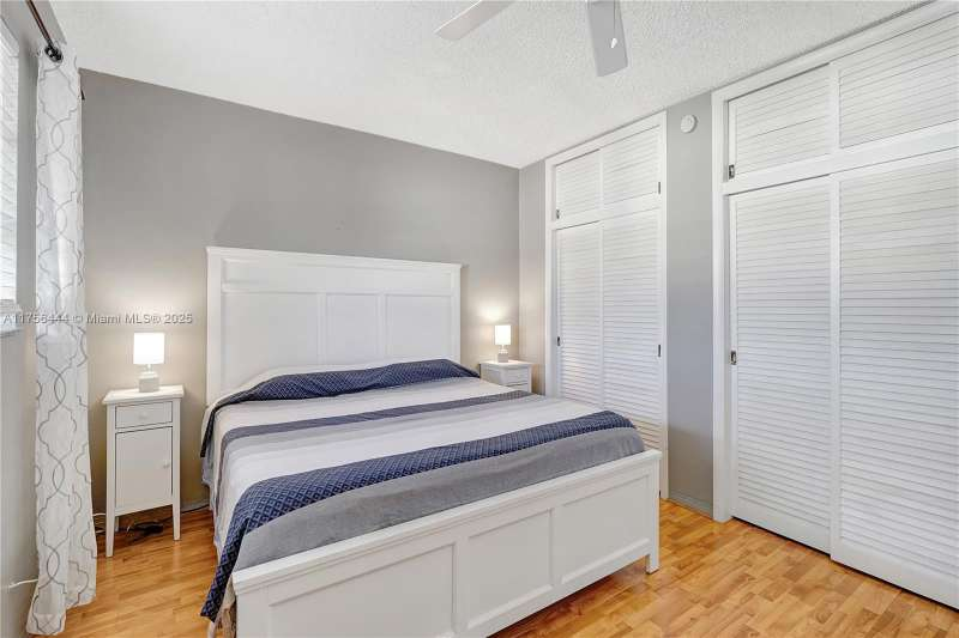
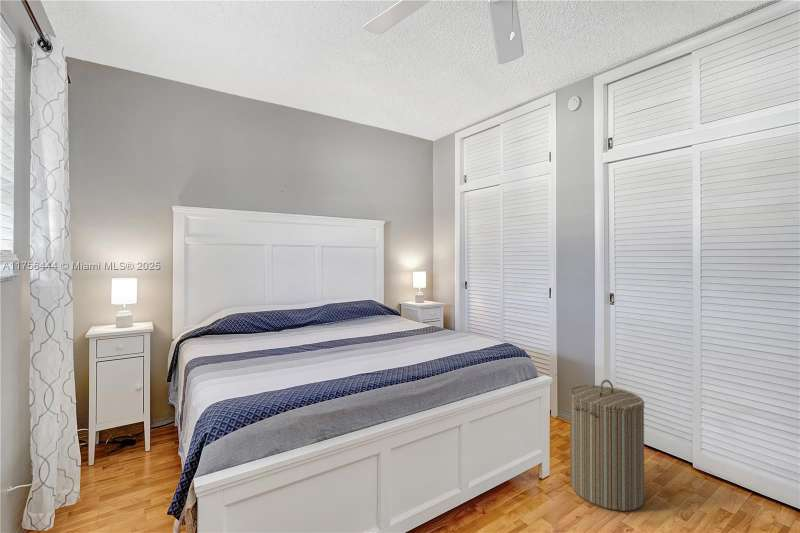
+ laundry hamper [568,379,646,512]
